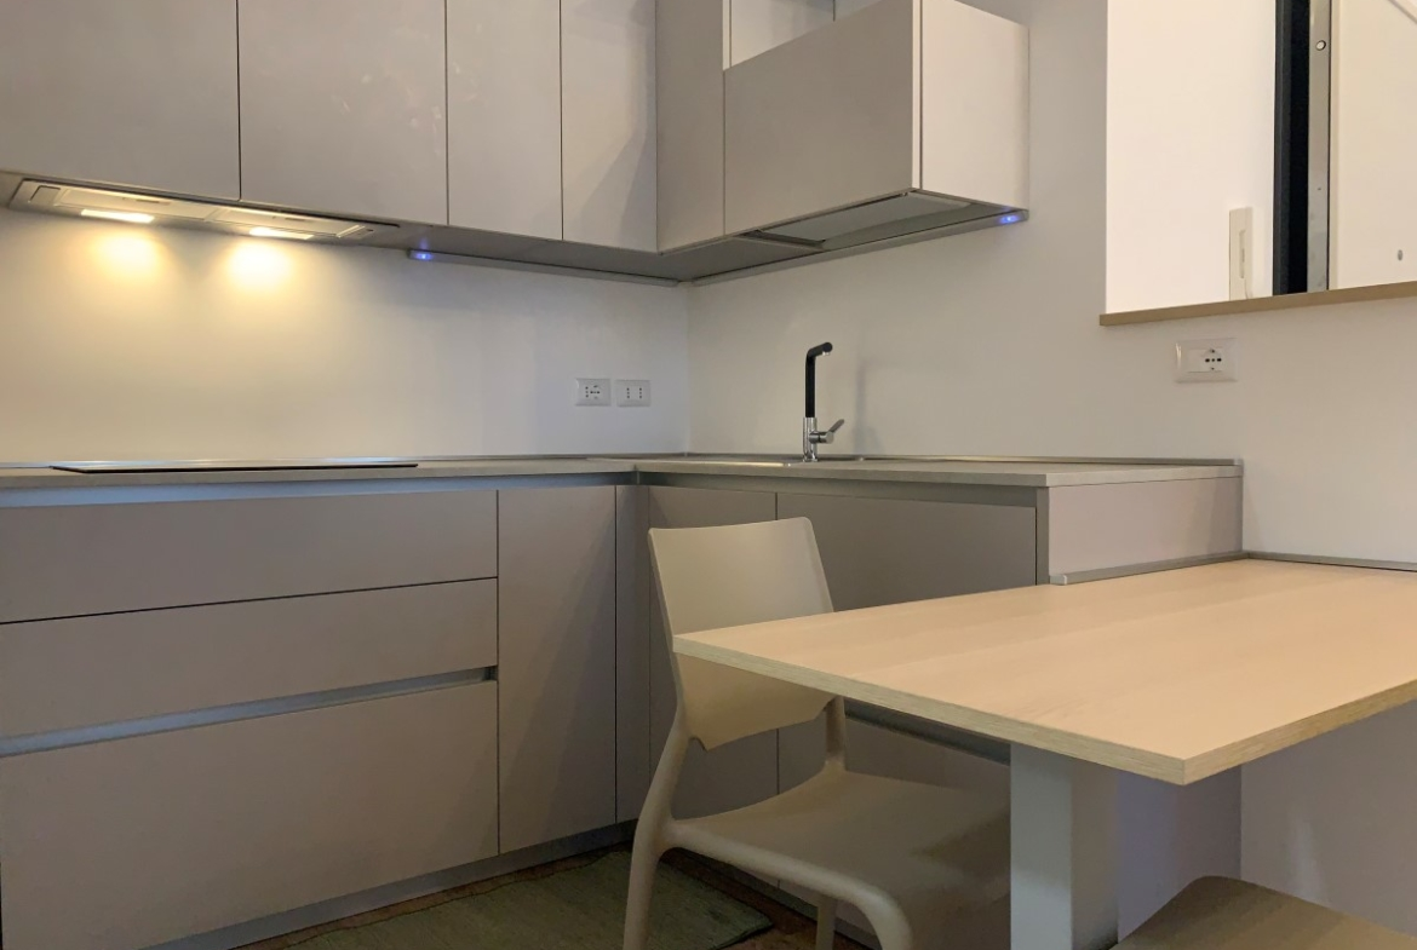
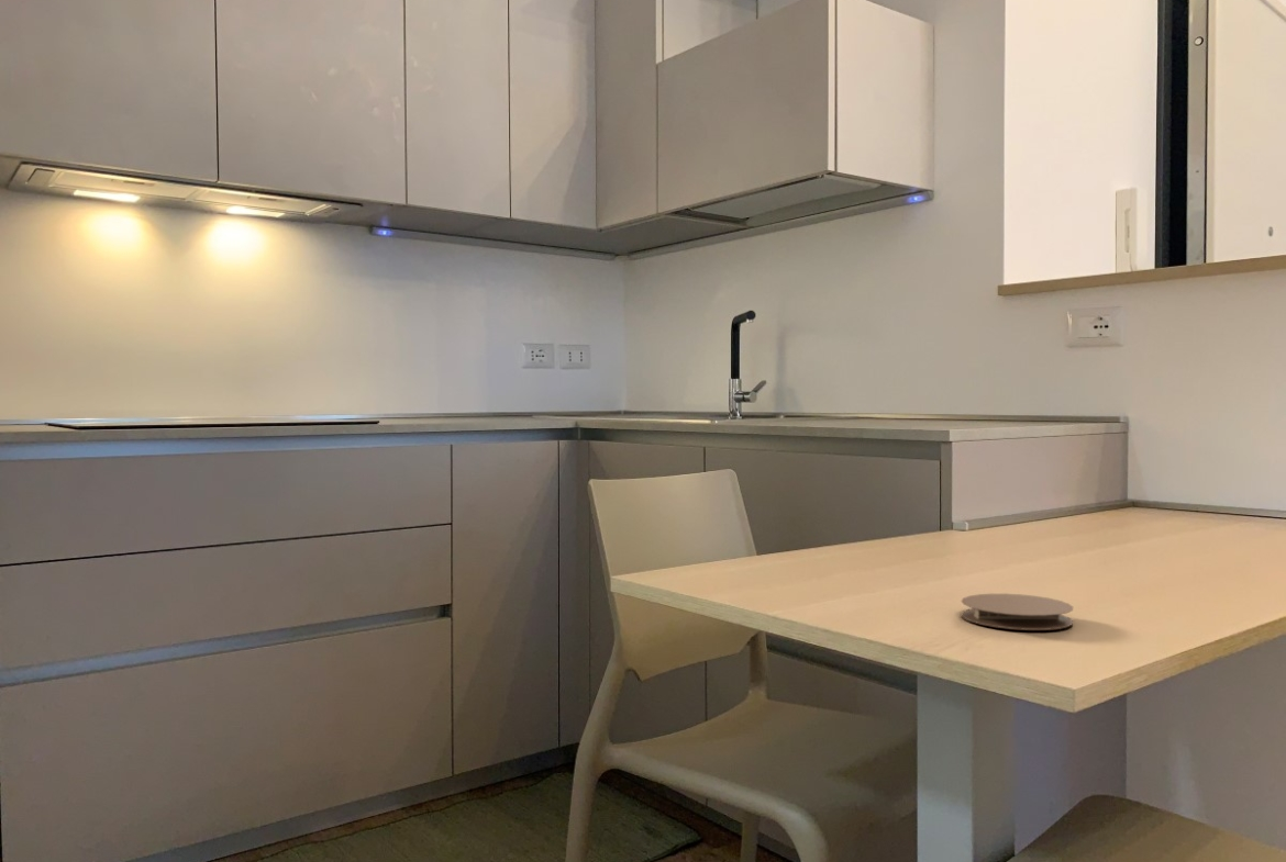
+ coaster [960,593,1074,631]
